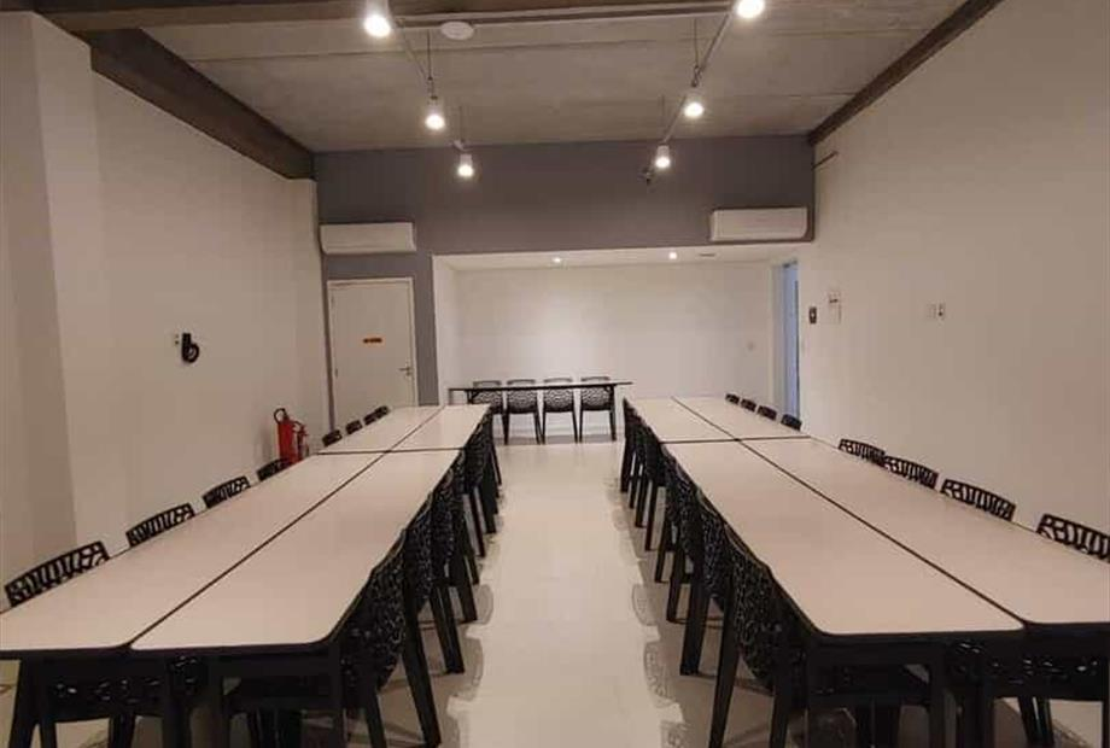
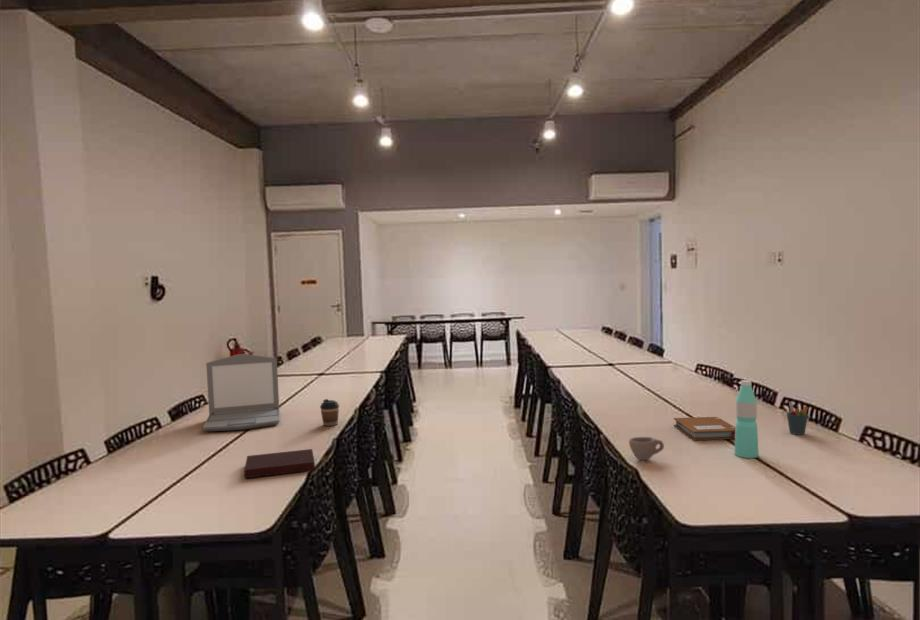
+ laptop [202,353,280,432]
+ cup [628,436,665,461]
+ water bottle [733,379,760,459]
+ notebook [673,416,736,441]
+ pen holder [786,401,809,436]
+ coffee cup [319,398,340,427]
+ notebook [243,448,316,479]
